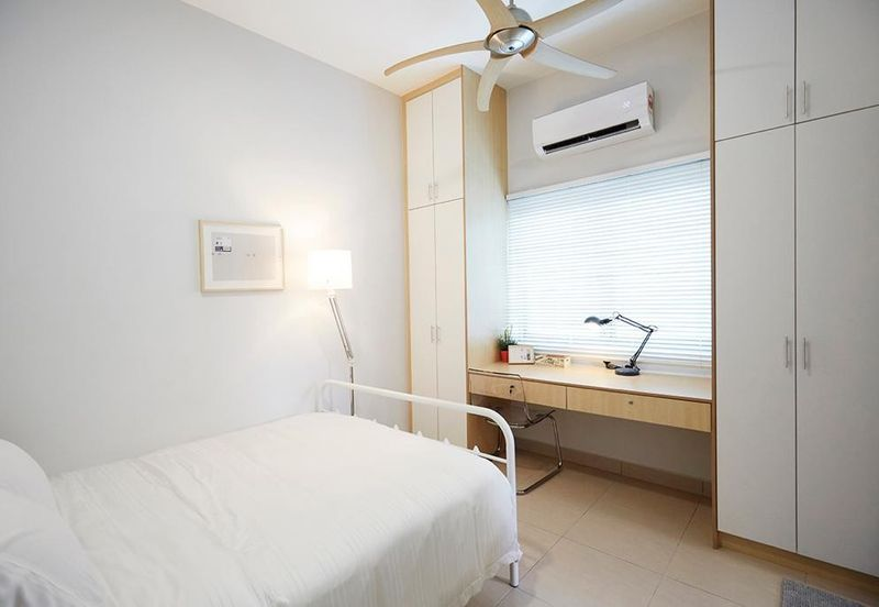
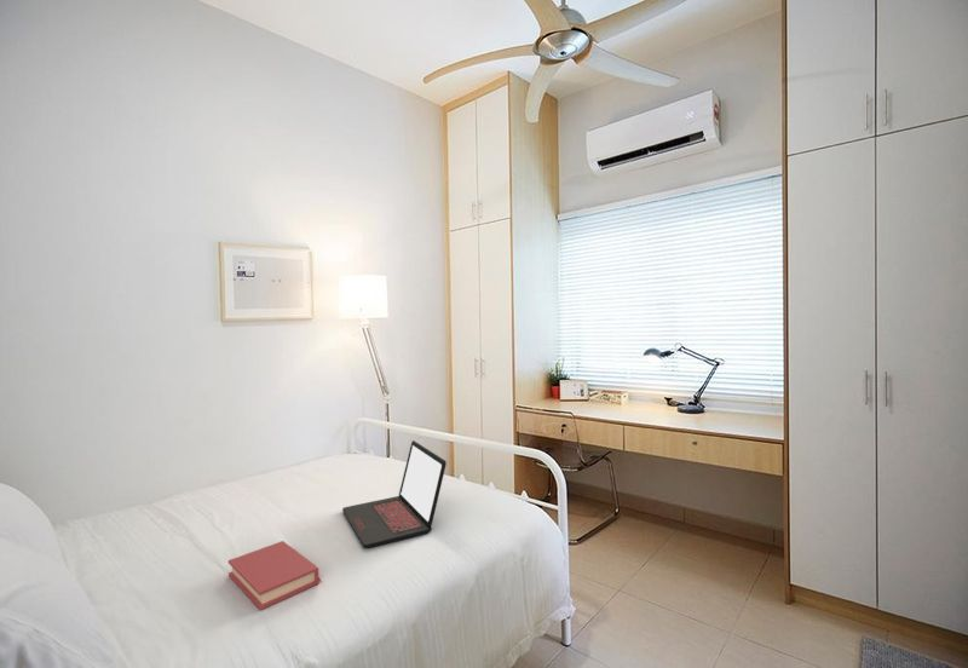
+ book [227,540,319,611]
+ laptop [341,439,448,548]
